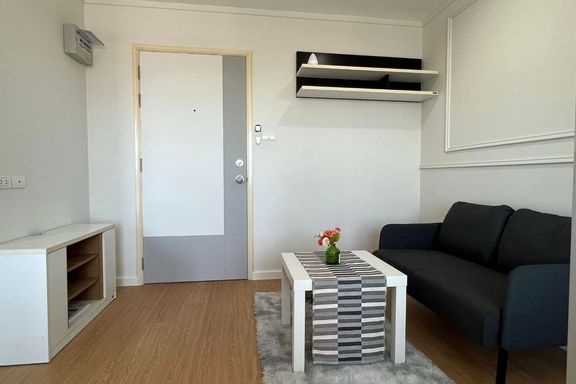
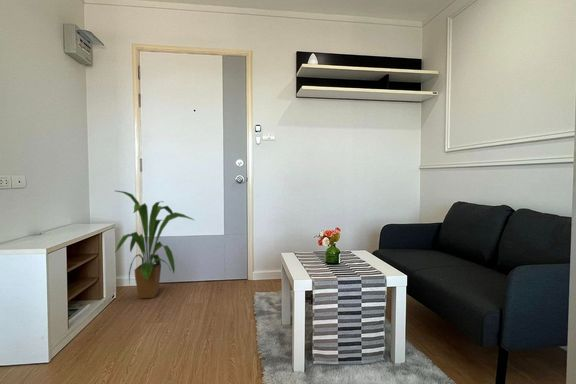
+ house plant [114,190,195,300]
